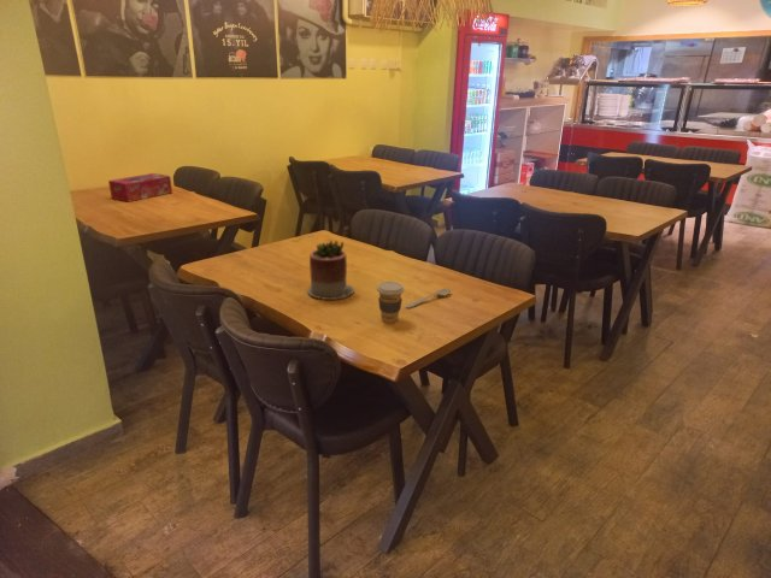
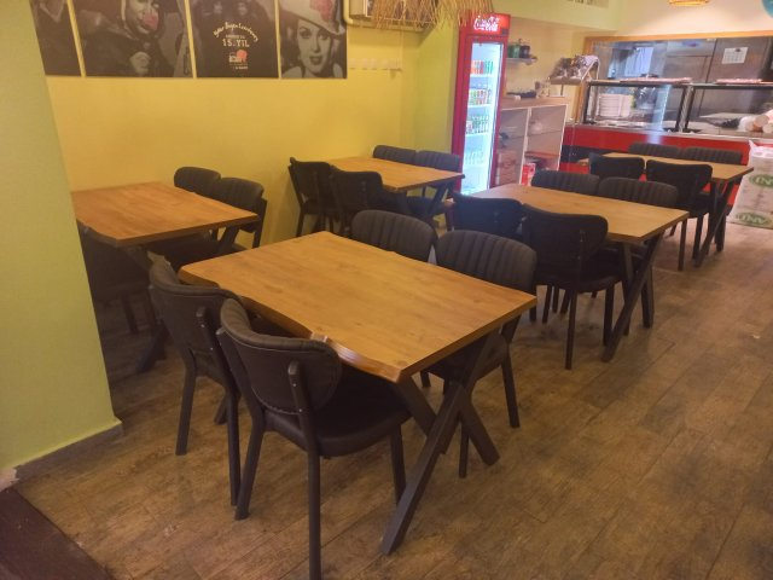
- coffee cup [376,281,406,324]
- succulent planter [306,240,355,301]
- tissue box [107,172,173,204]
- spoon [405,287,452,309]
